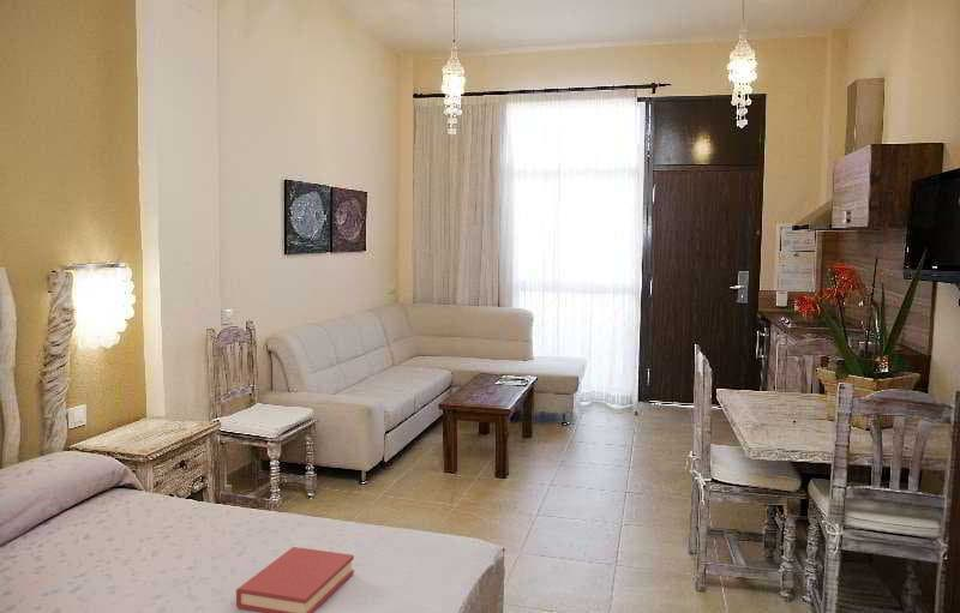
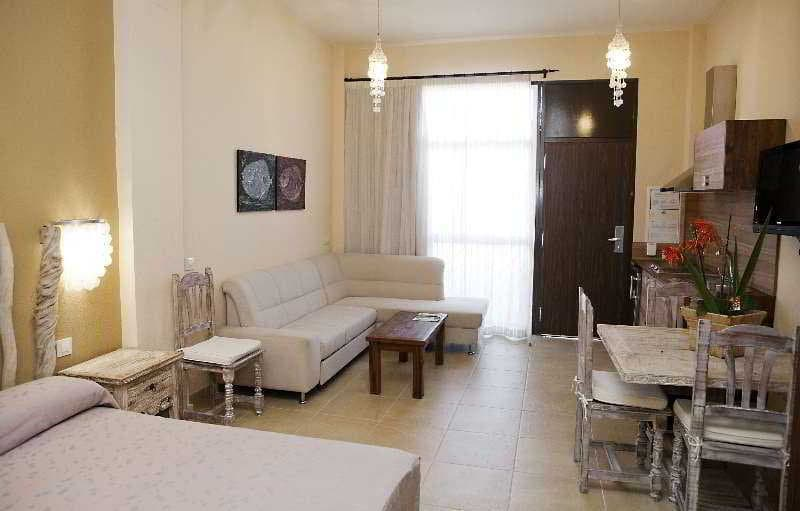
- hardback book [235,546,355,613]
